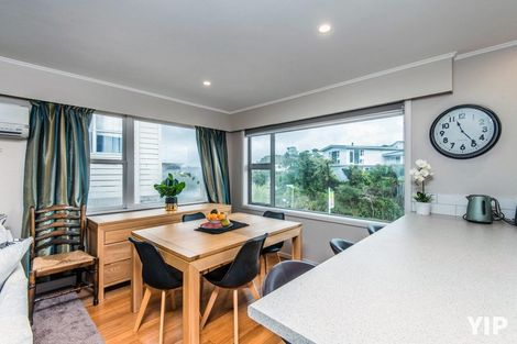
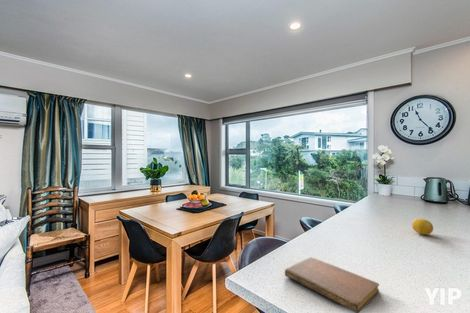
+ fruit [411,218,434,236]
+ notebook [284,256,380,313]
